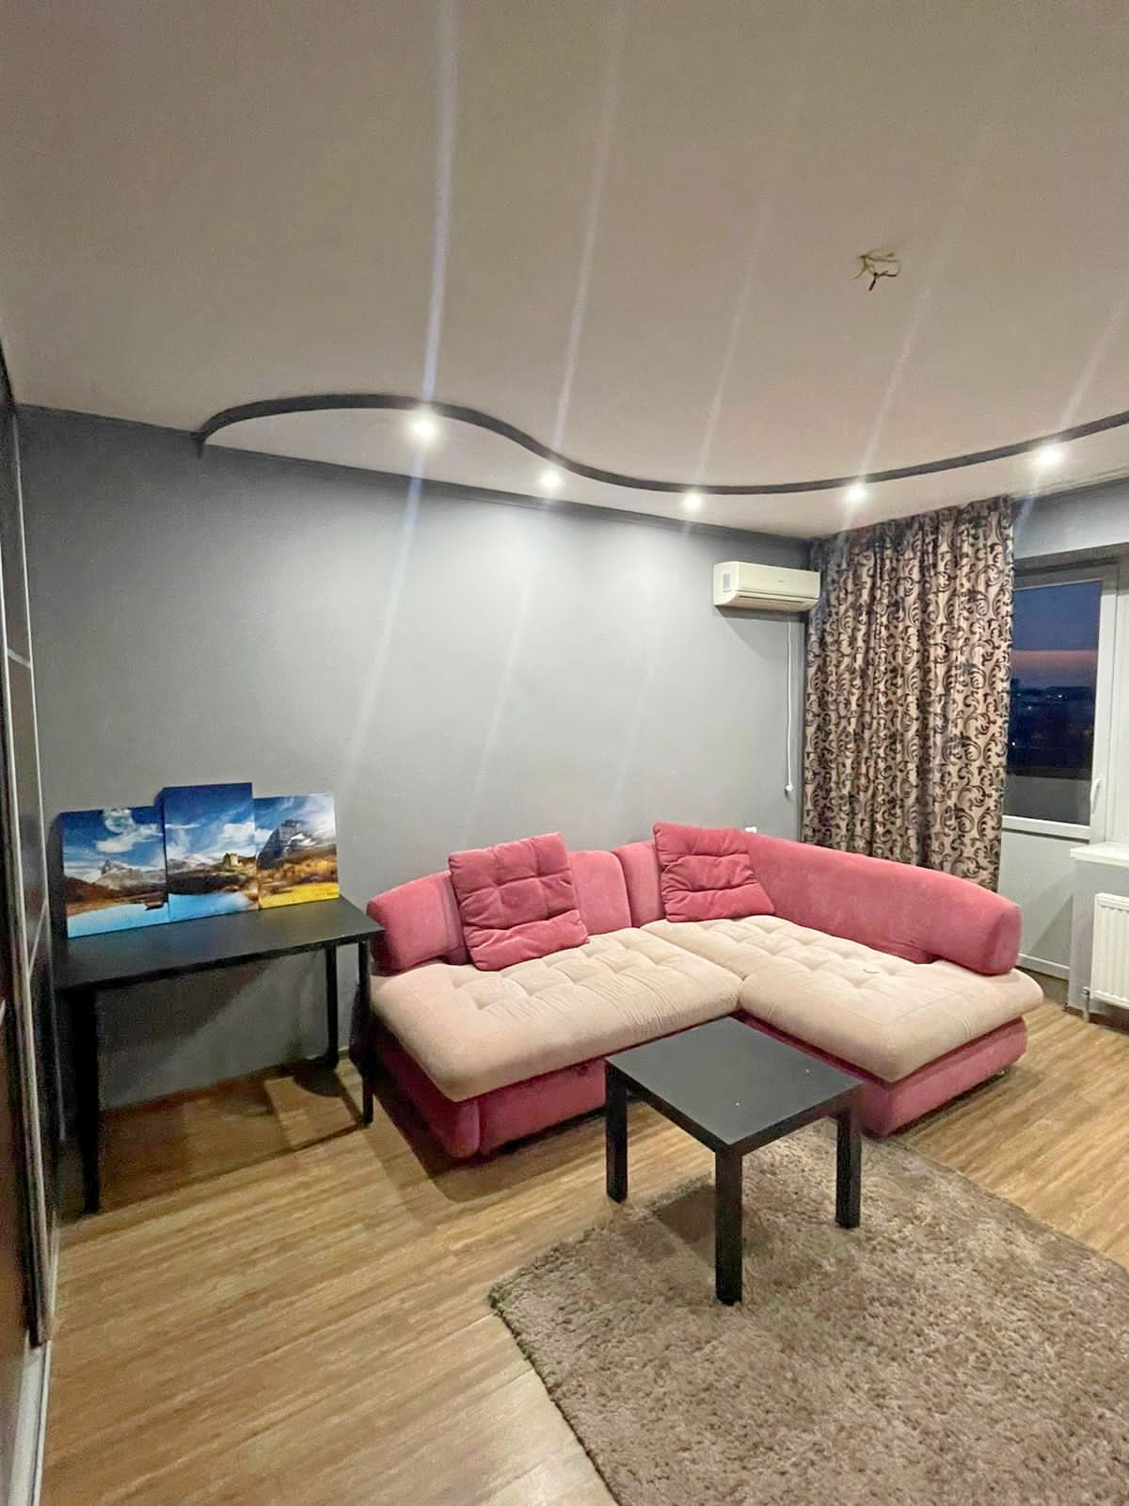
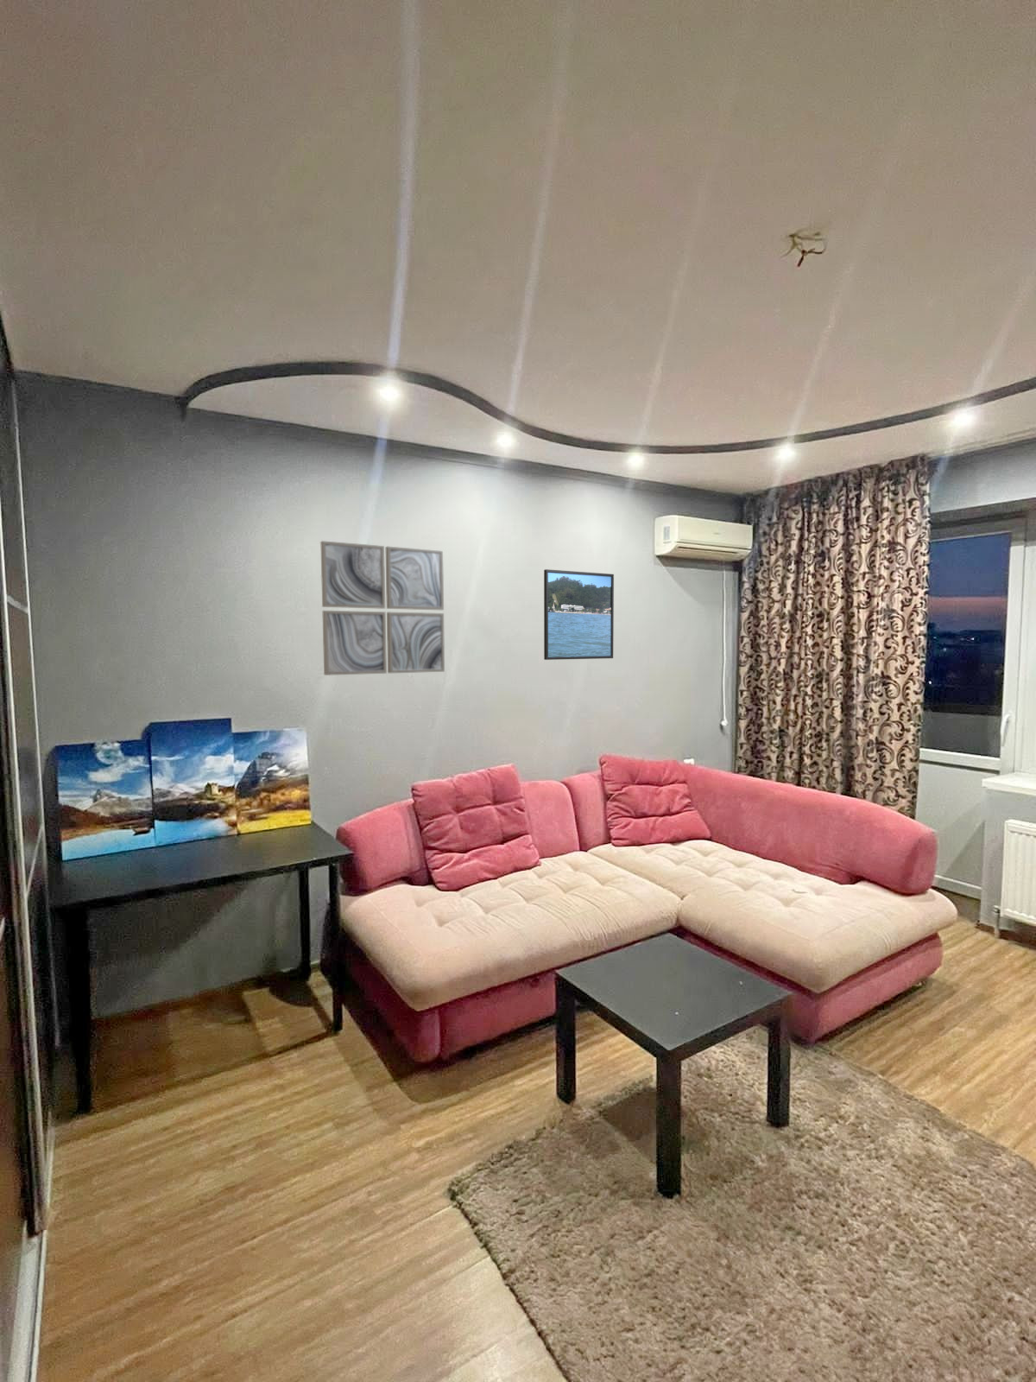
+ wall art [320,540,445,677]
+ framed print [543,568,615,661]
